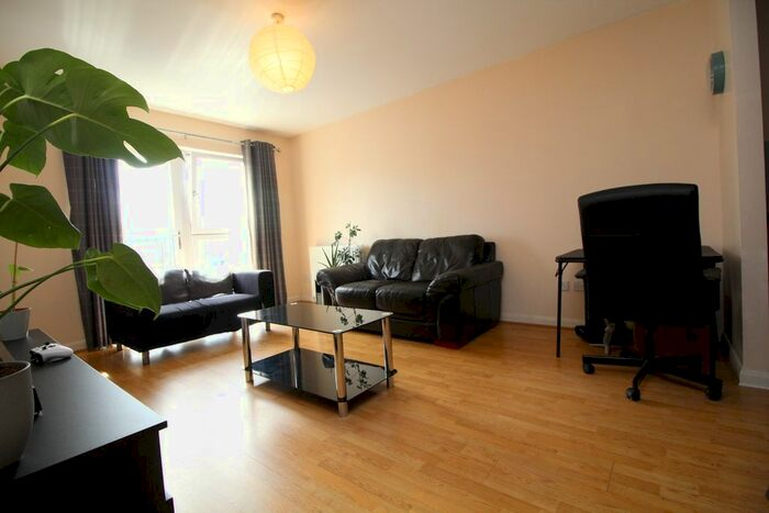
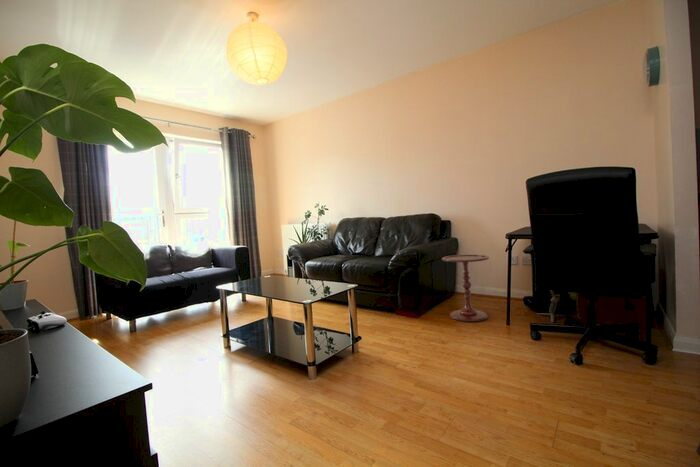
+ side table [441,254,490,323]
